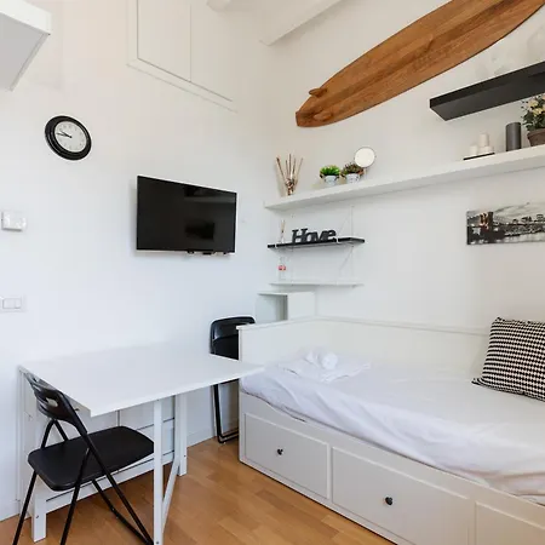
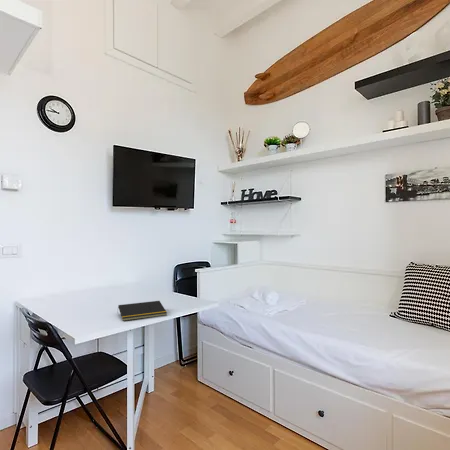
+ notepad [116,300,168,322]
